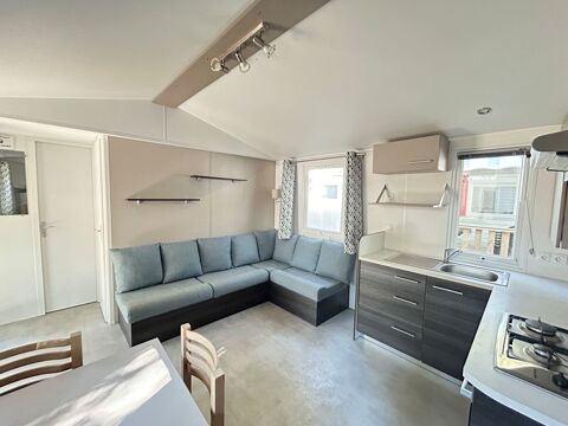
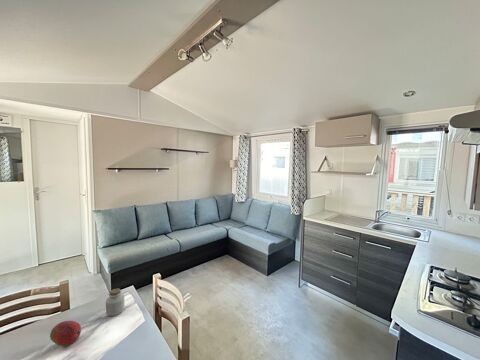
+ fruit [49,320,82,347]
+ jar [105,288,125,317]
